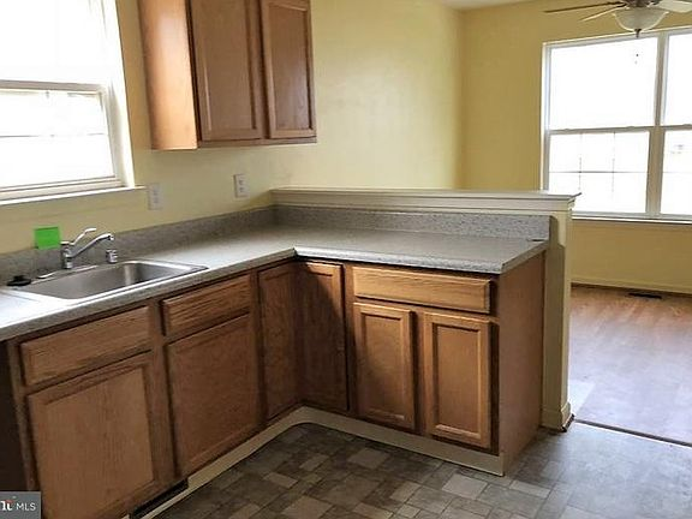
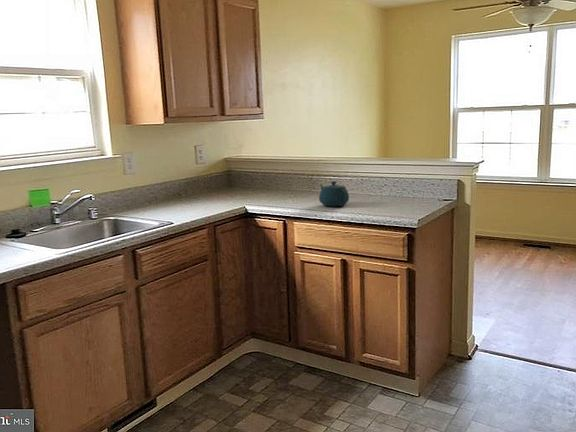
+ teapot [318,180,350,207]
